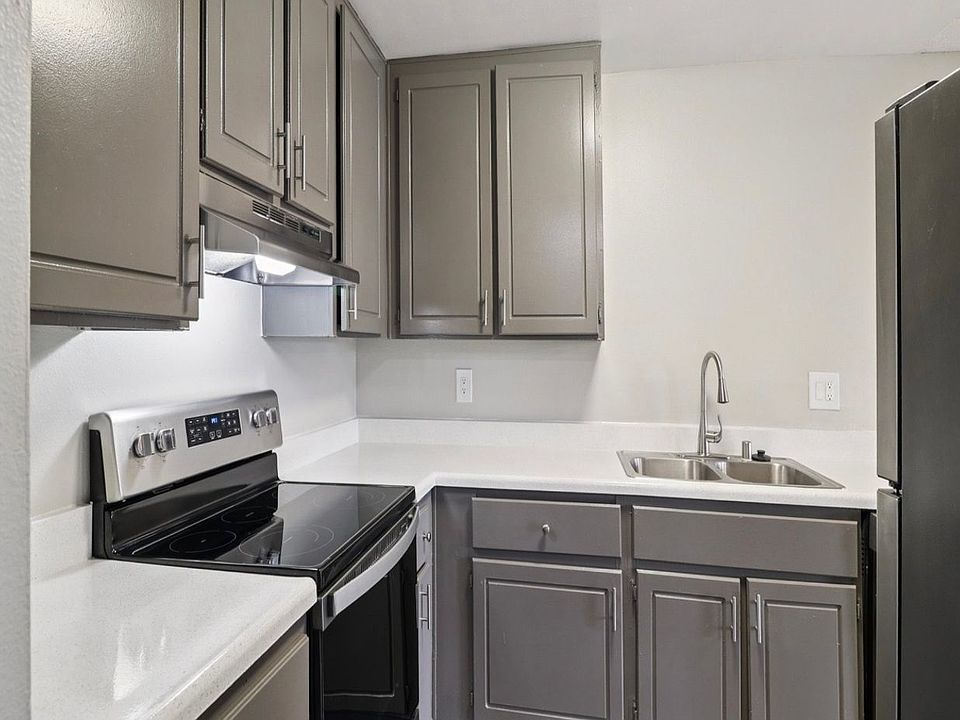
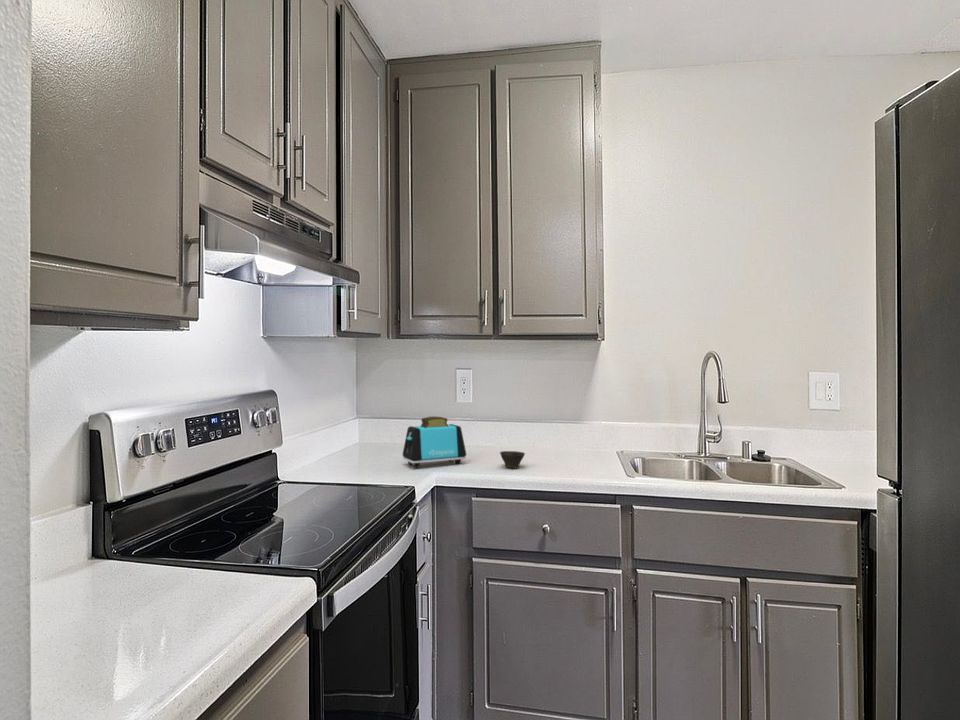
+ cup [499,450,526,469]
+ toaster [402,415,467,469]
